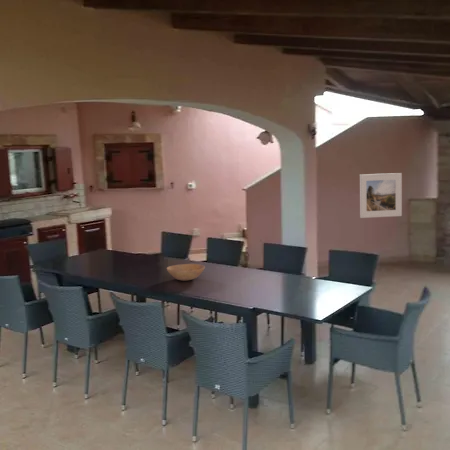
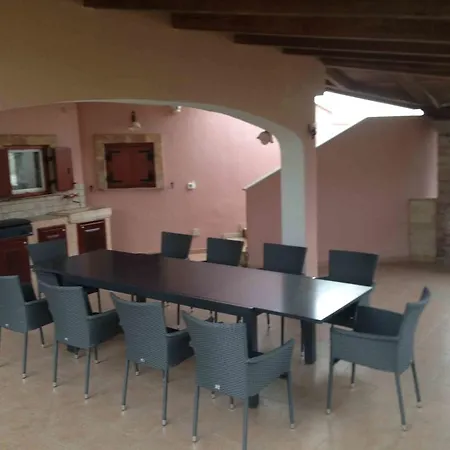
- bowl [166,263,206,281]
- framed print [359,172,403,219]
